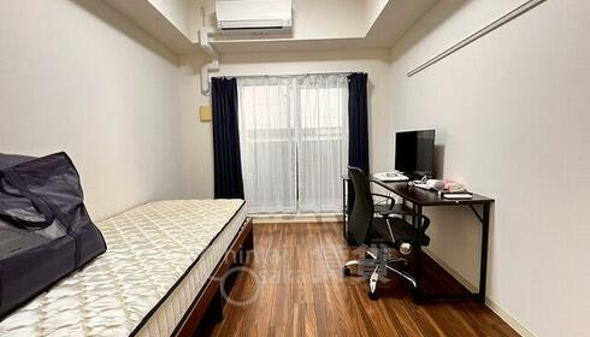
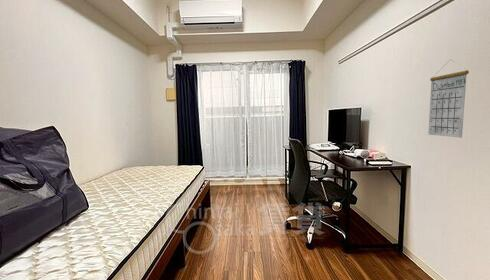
+ calendar [427,58,470,139]
